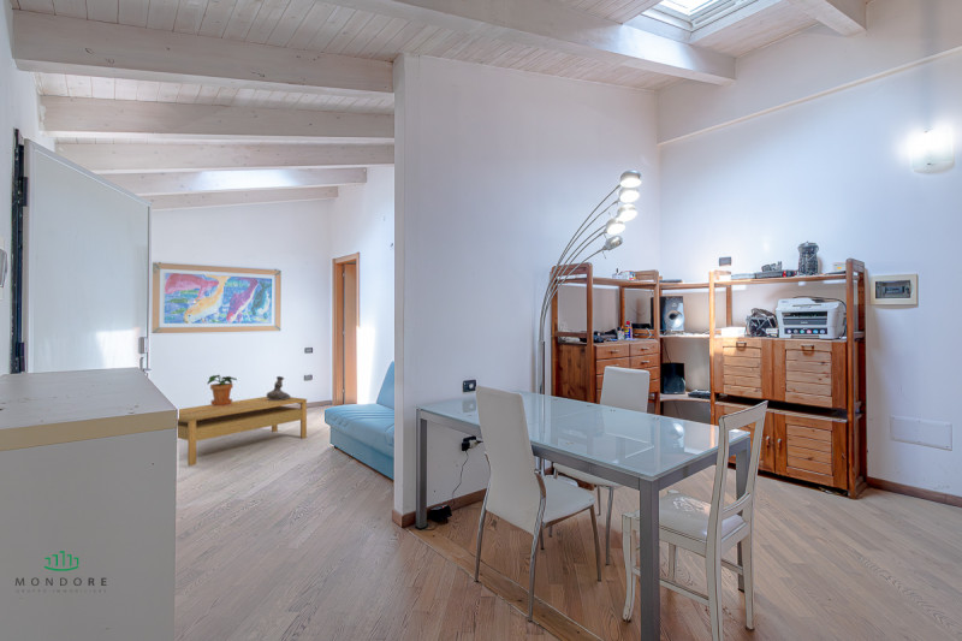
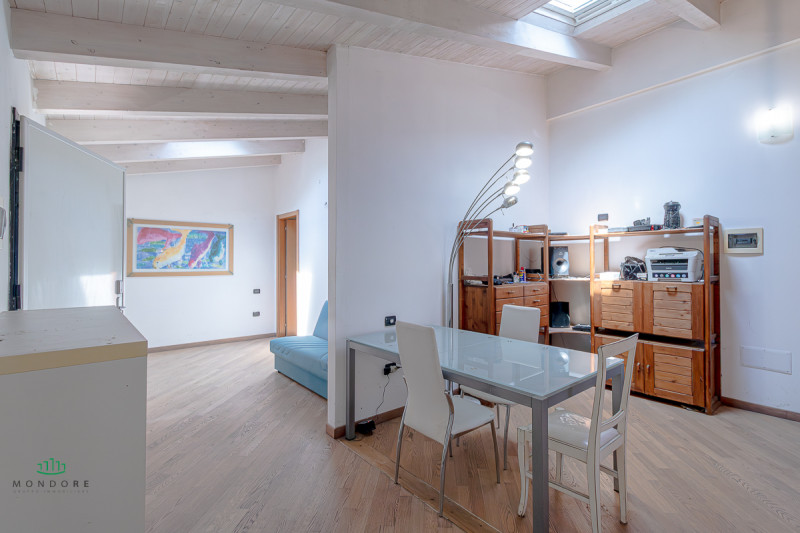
- ceramic vessel [266,375,292,400]
- coffee table [177,396,308,467]
- potted plant [206,374,238,406]
